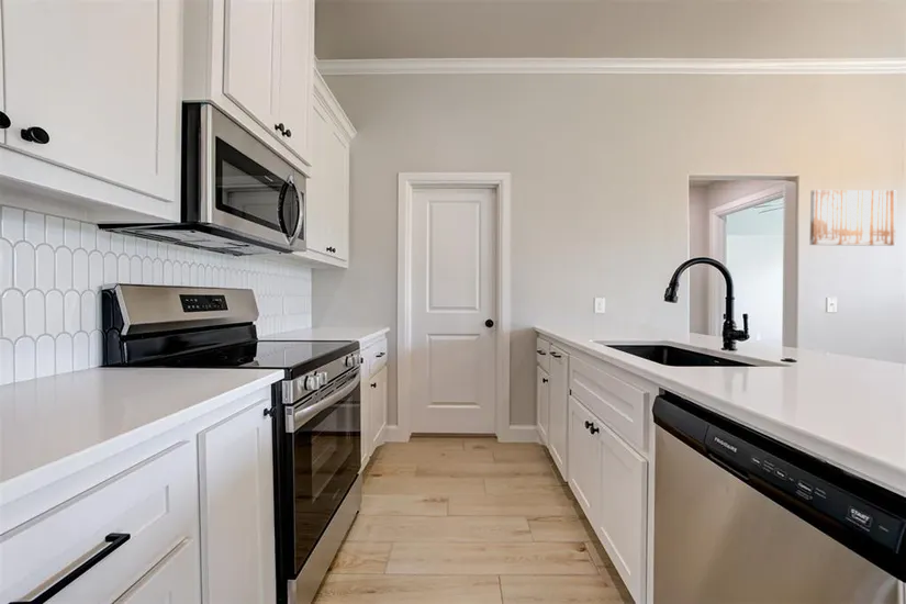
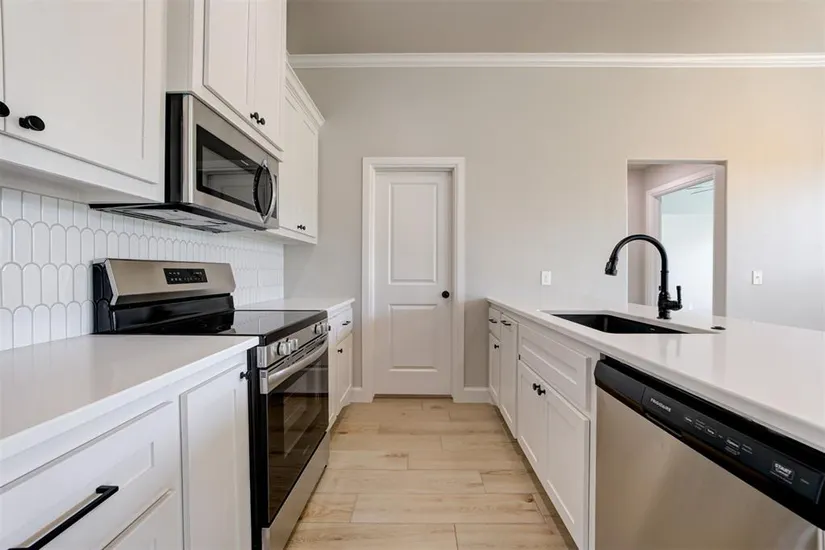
- wall art [809,189,897,247]
